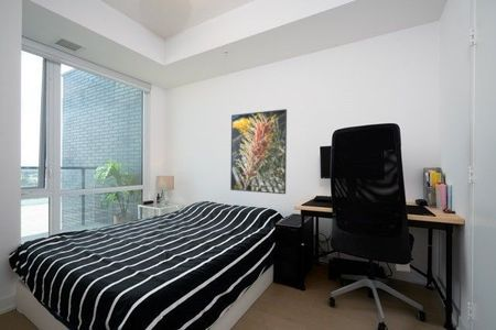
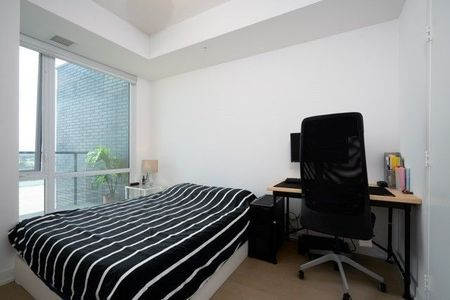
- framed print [229,108,288,195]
